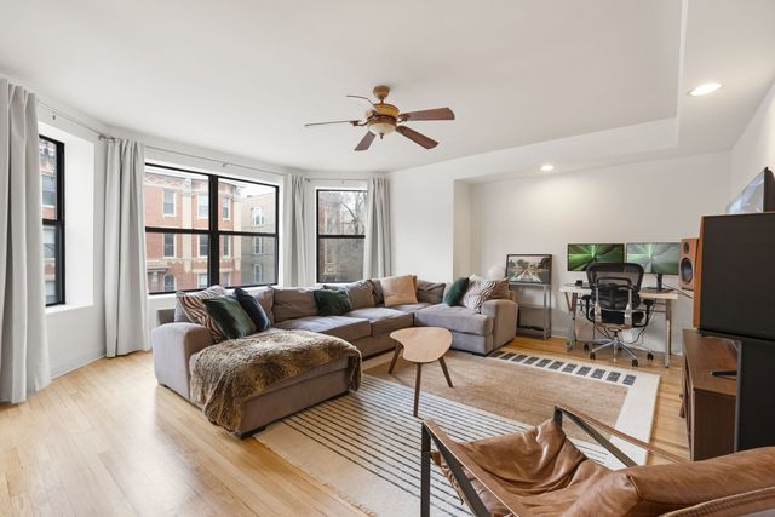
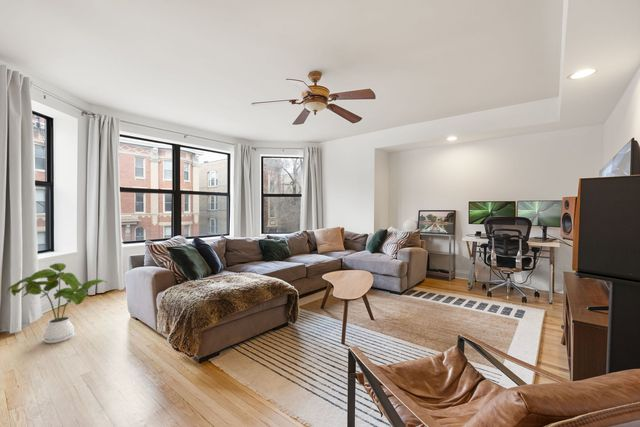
+ house plant [6,262,109,344]
